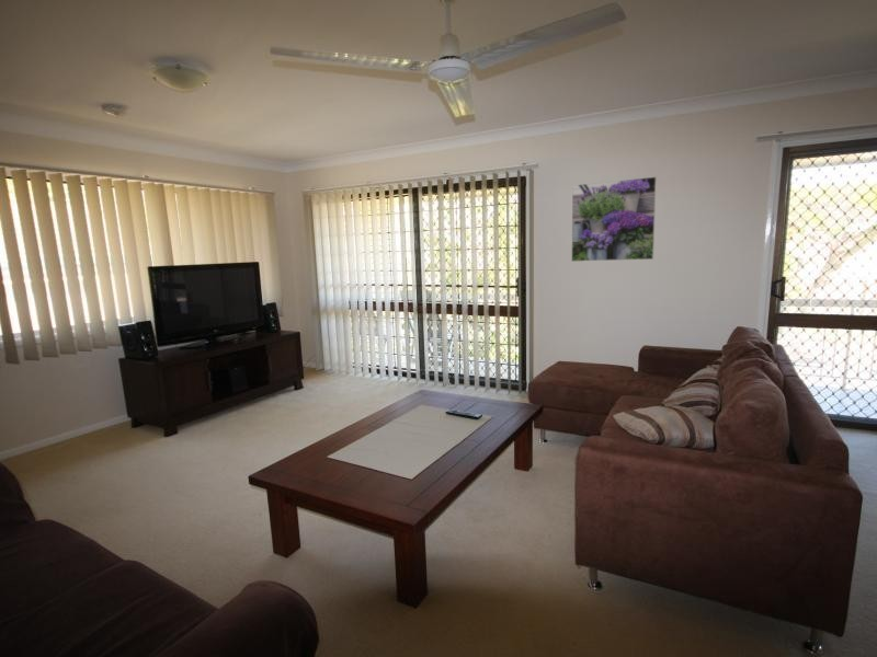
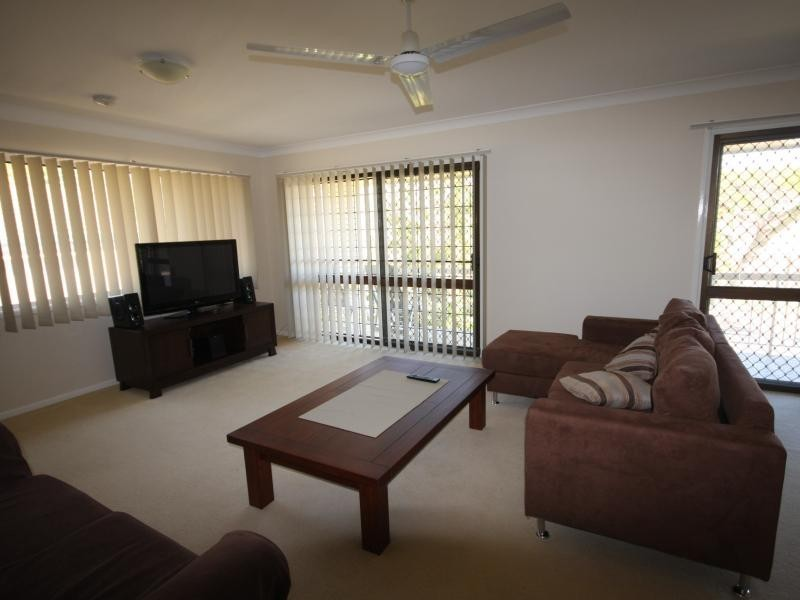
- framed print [570,175,658,263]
